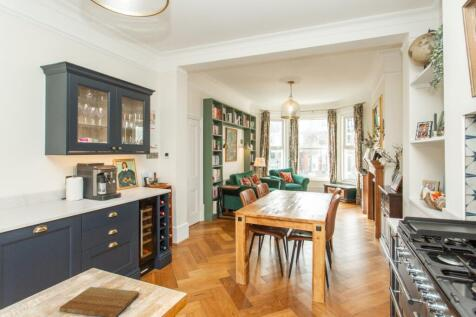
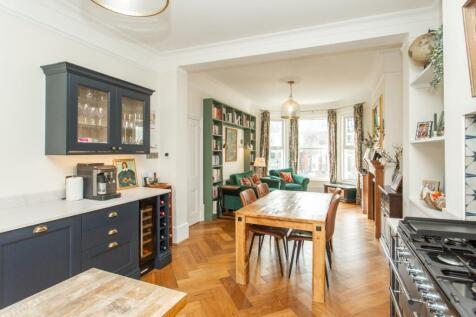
- cutting board [59,286,140,317]
